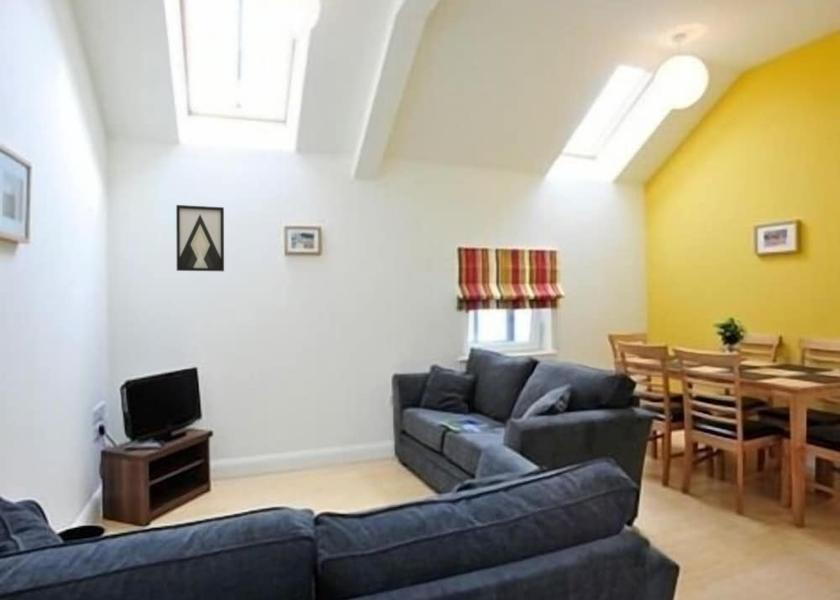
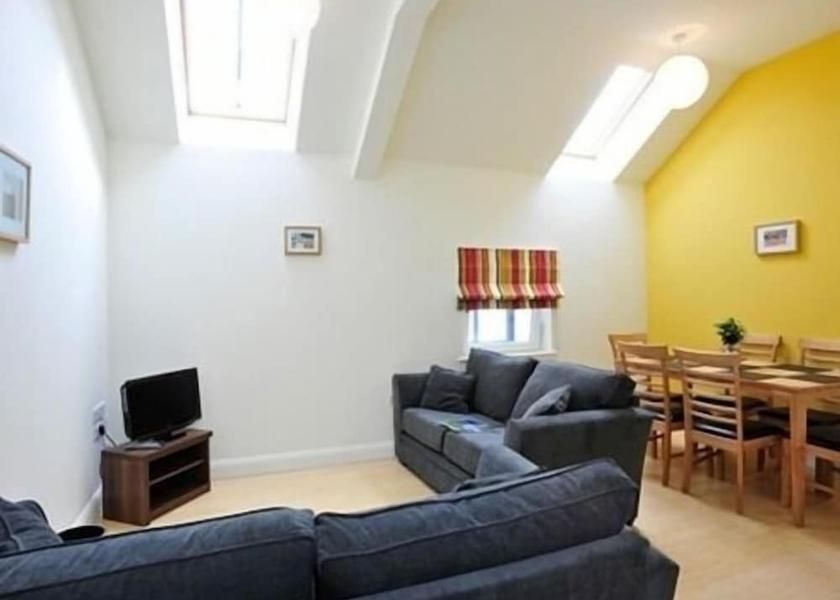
- wall art [175,204,225,272]
